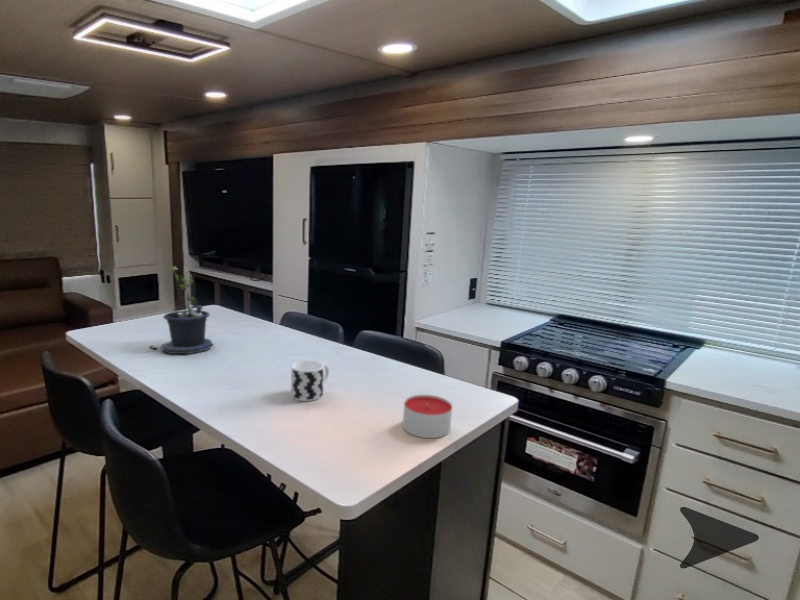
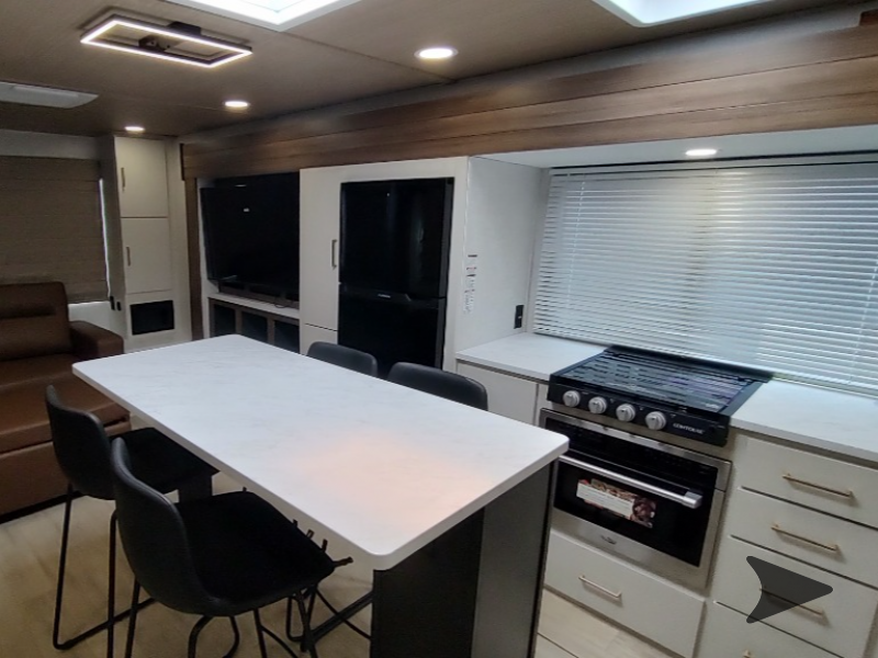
- cup [290,359,330,402]
- potted plant [148,265,215,356]
- candle [402,394,453,439]
